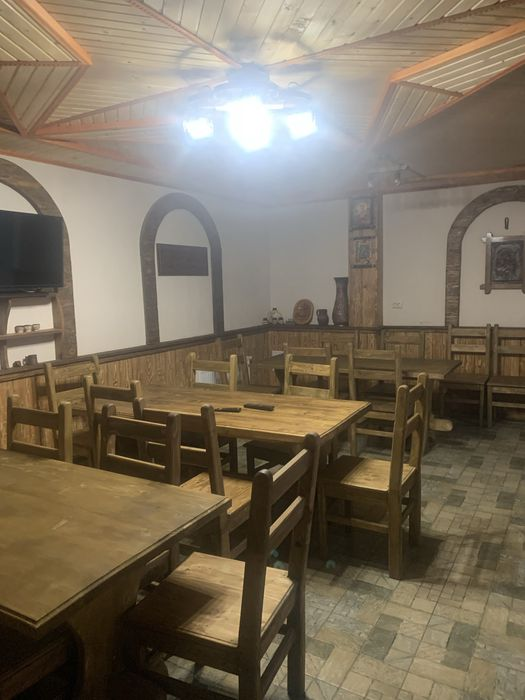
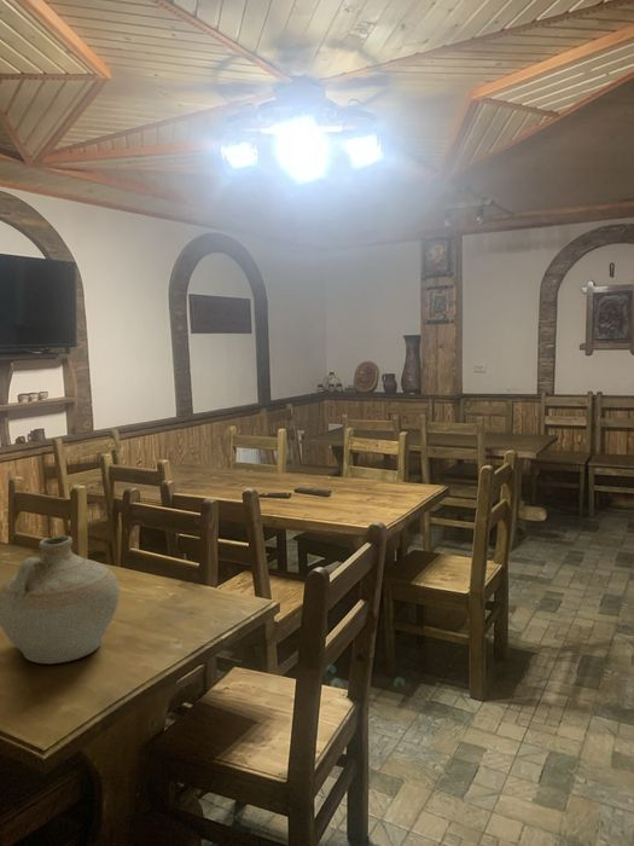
+ ceramic jug [0,534,121,665]
